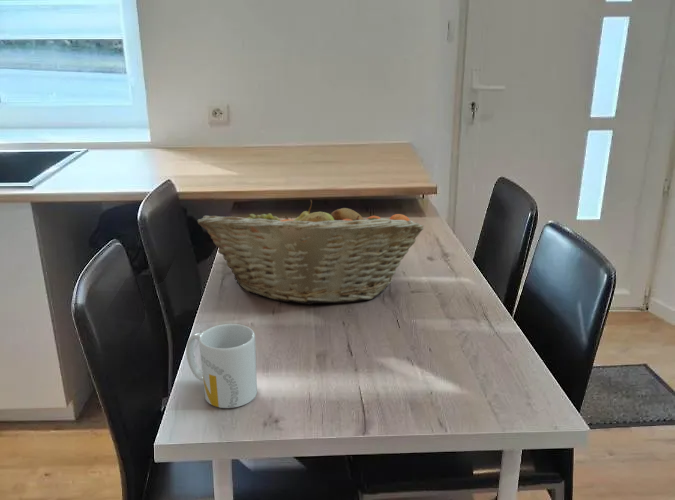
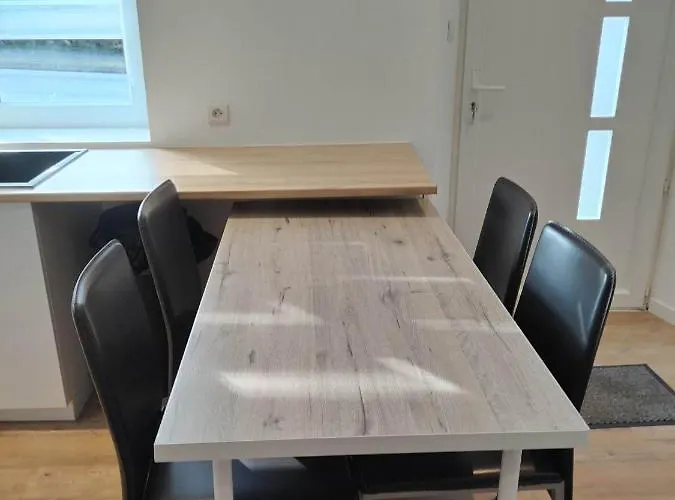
- fruit basket [197,198,425,306]
- mug [185,323,258,409]
